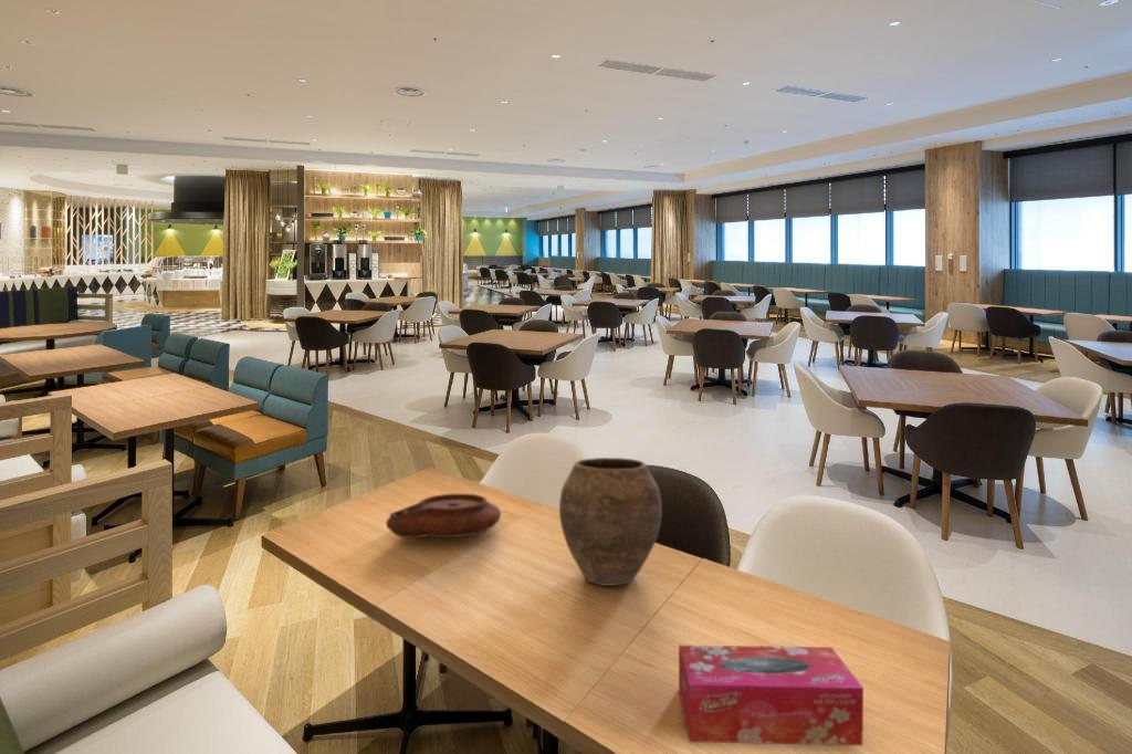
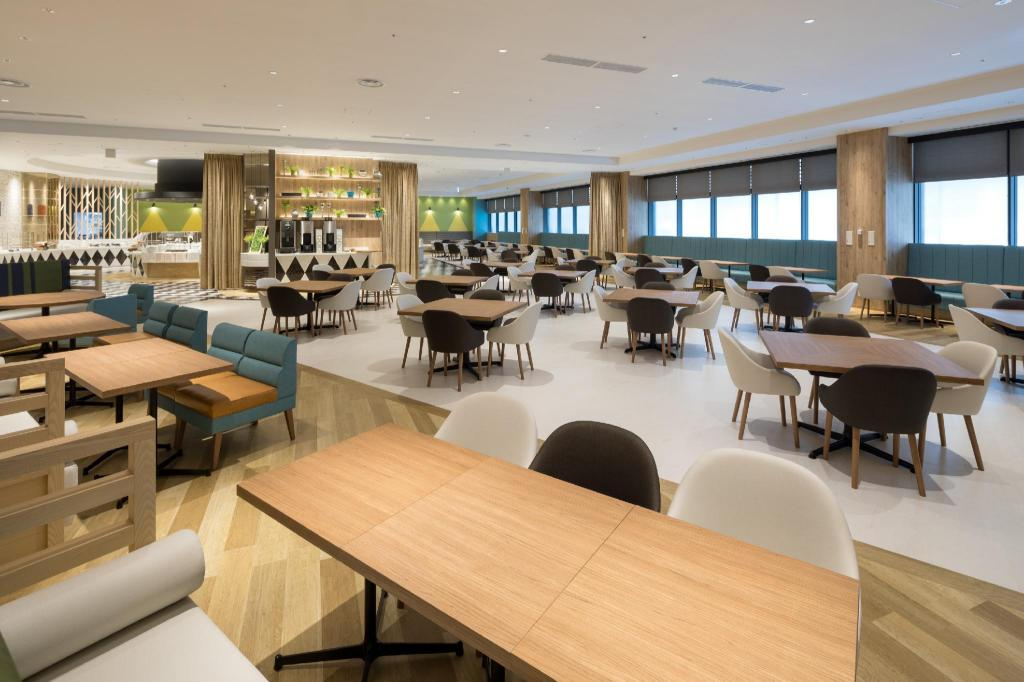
- tissue box [678,645,864,746]
- plate [385,493,502,540]
- vase [558,457,663,587]
